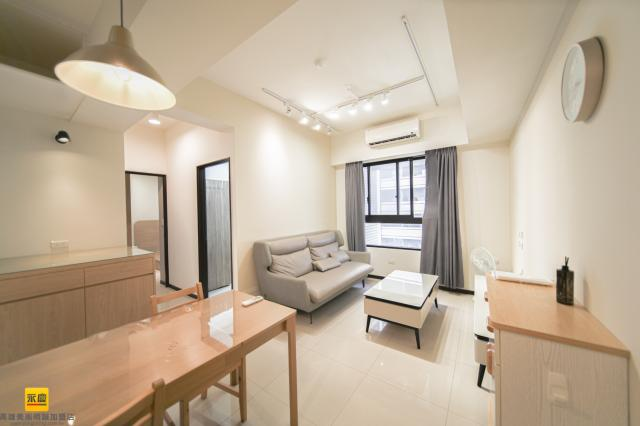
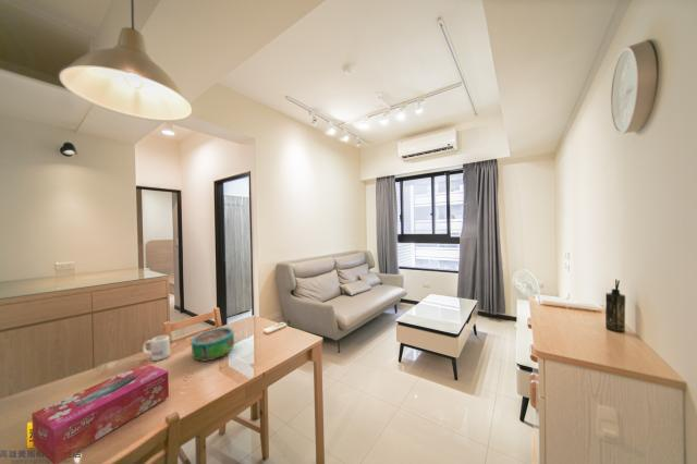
+ decorative bowl [191,327,235,363]
+ tissue box [30,362,170,464]
+ mug [142,334,171,362]
